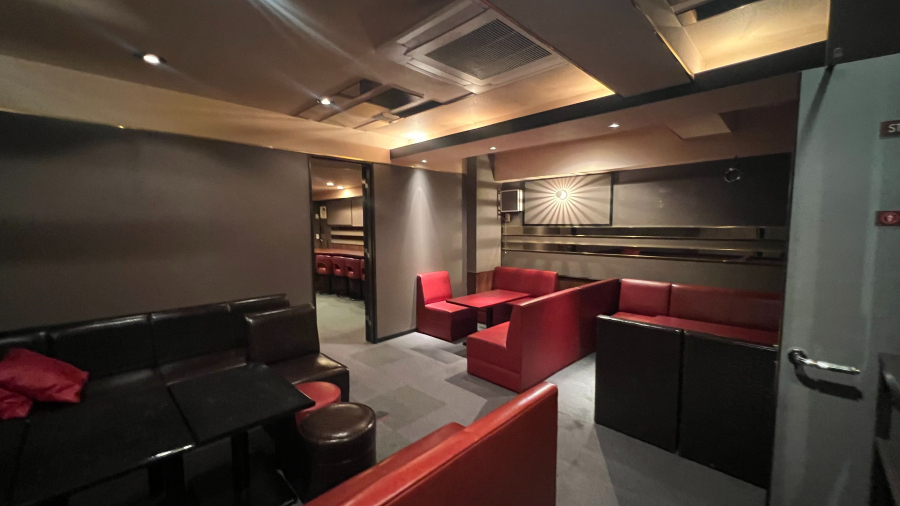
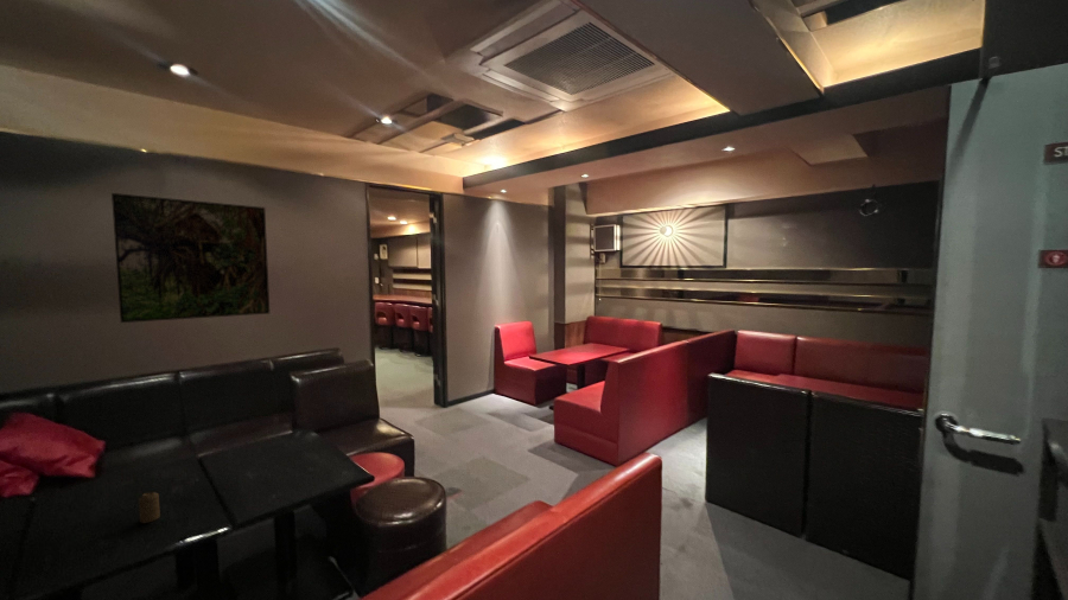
+ candle [138,491,161,524]
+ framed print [110,192,271,324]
